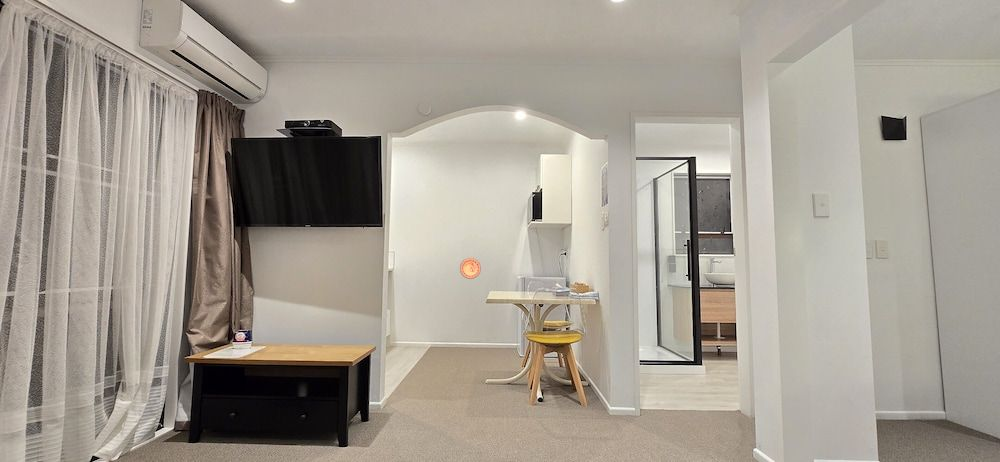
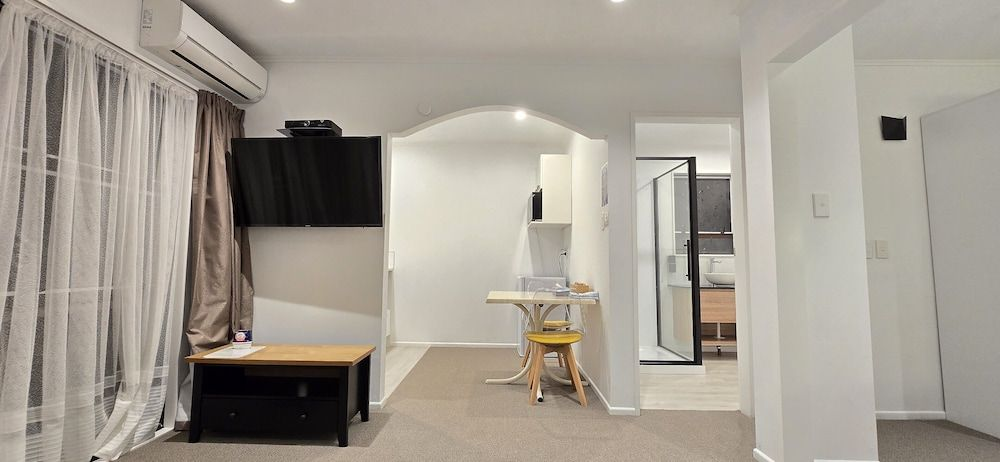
- decorative plate [459,257,482,280]
